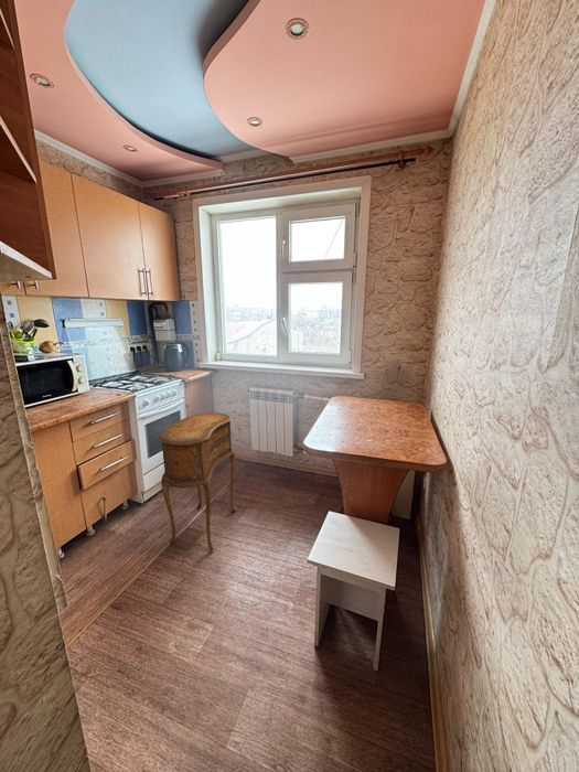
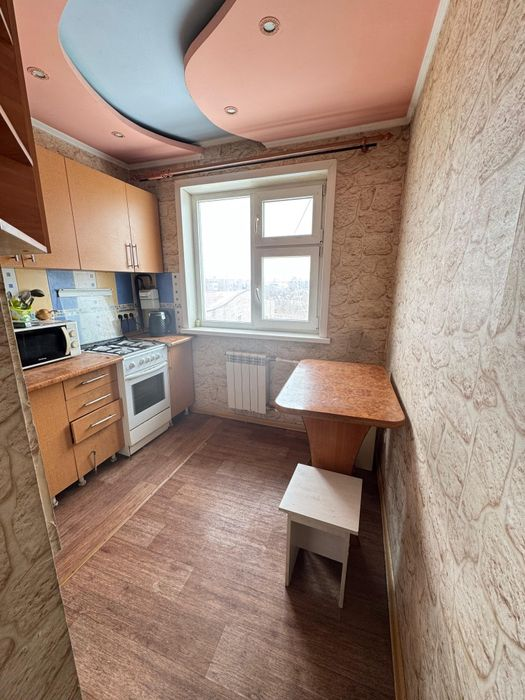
- side table [159,411,237,553]
